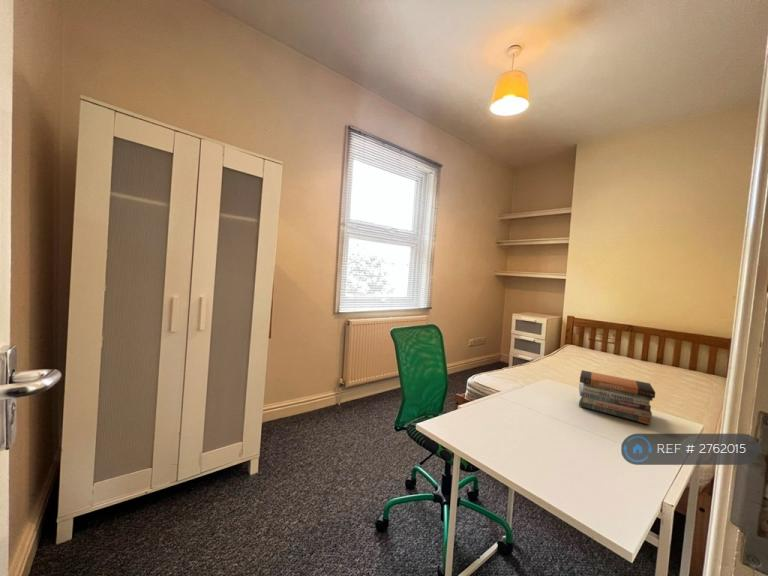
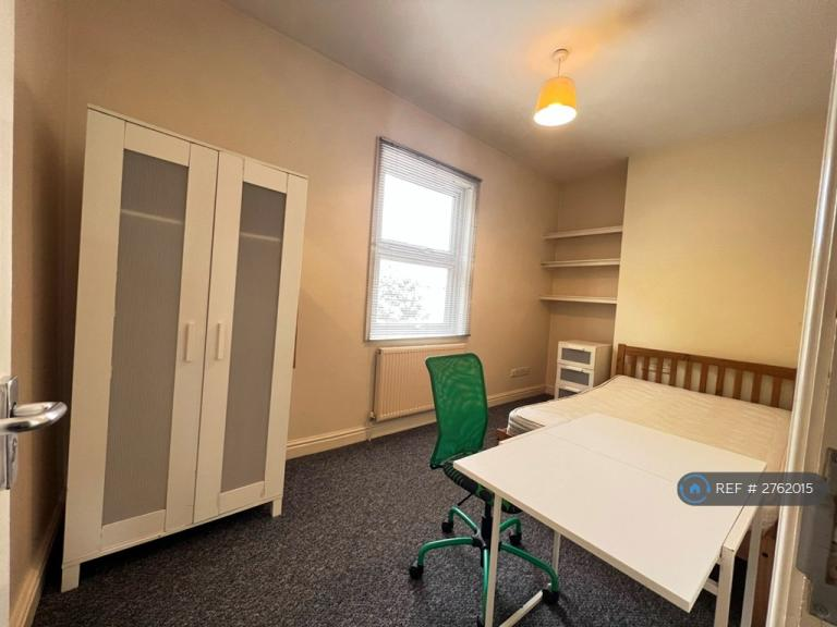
- book stack [578,369,656,426]
